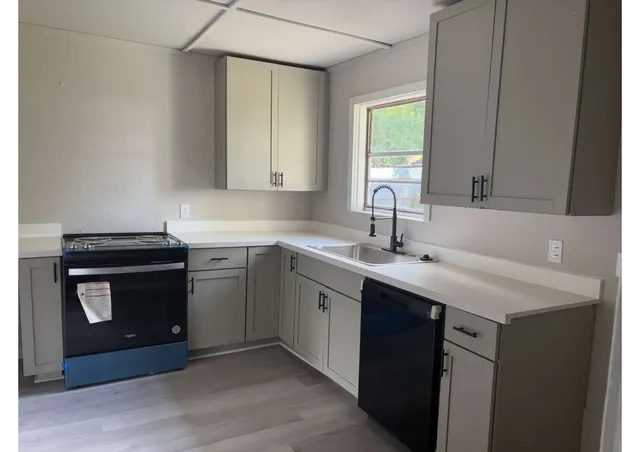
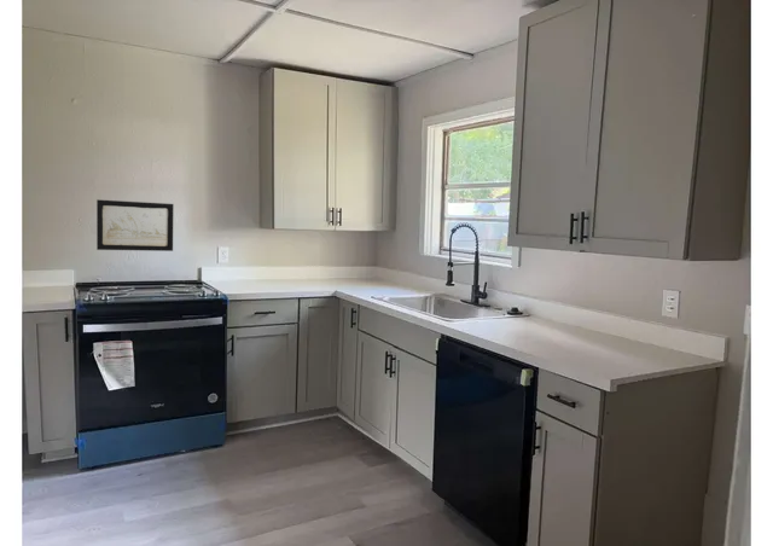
+ wall art [95,198,175,252]
